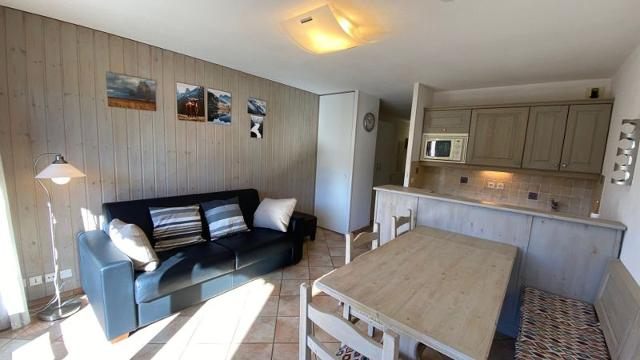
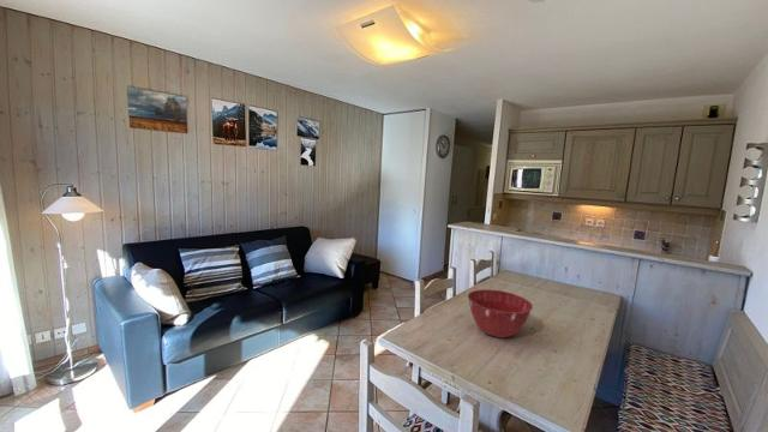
+ mixing bowl [467,288,534,340]
